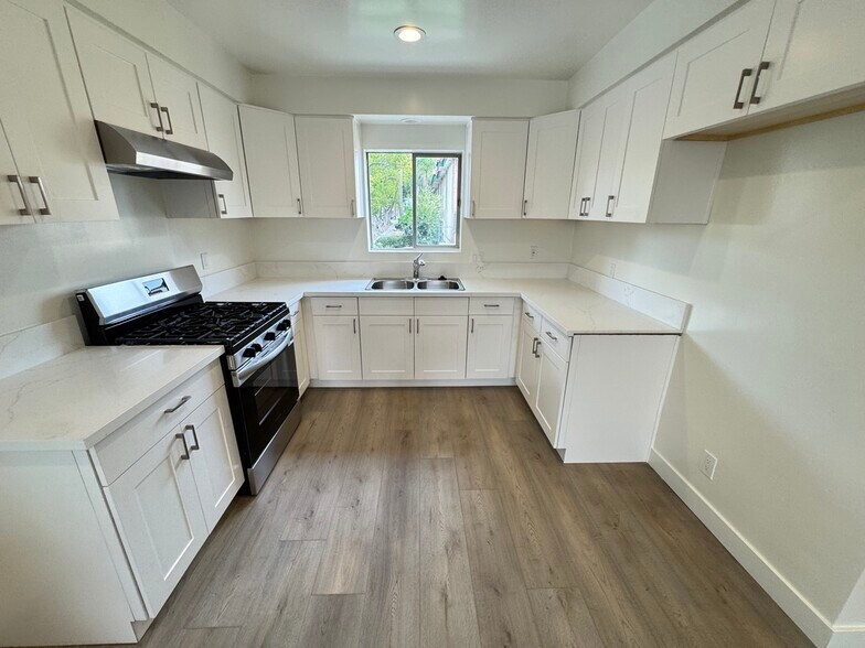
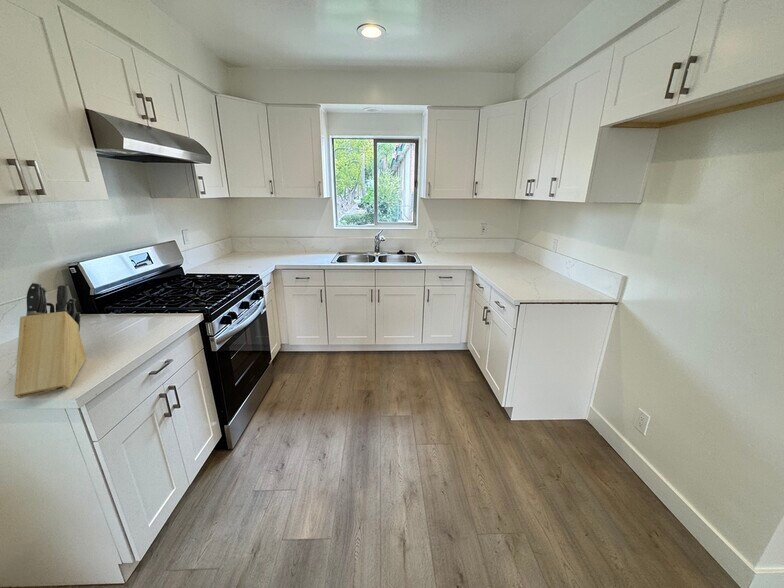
+ knife block [13,281,87,399]
